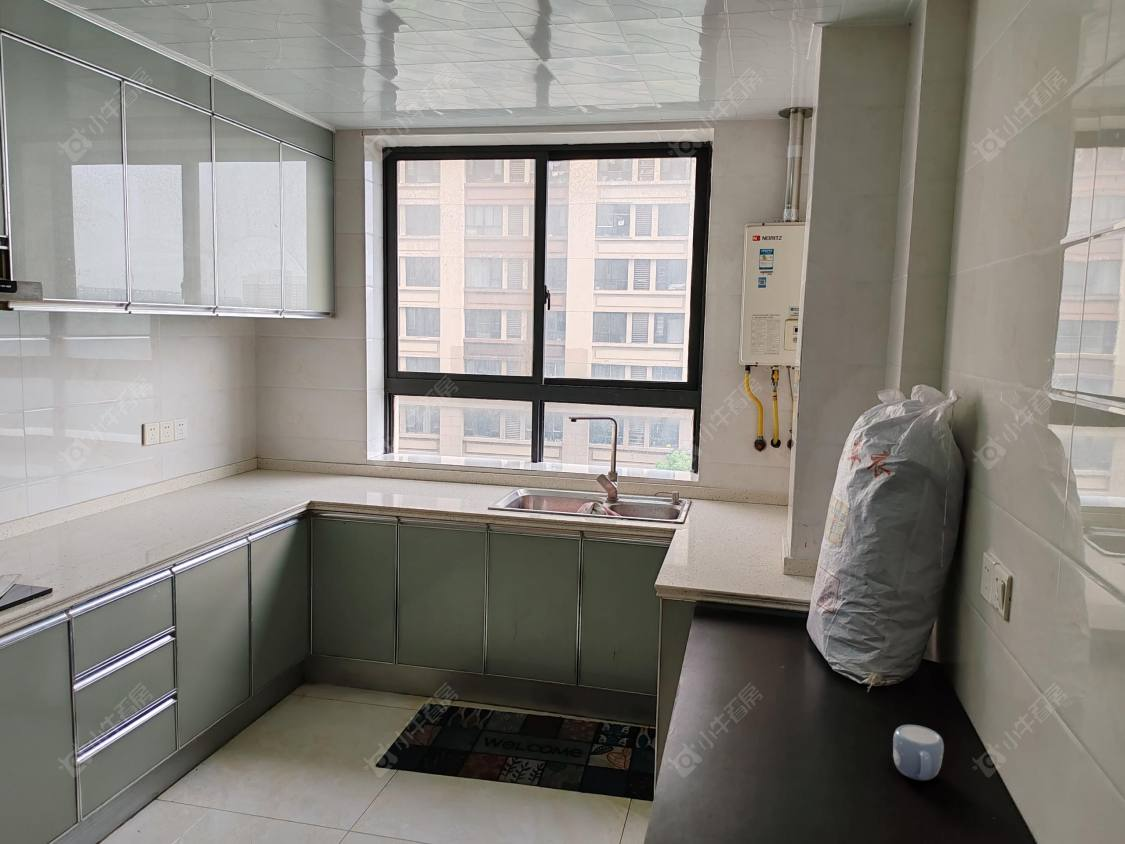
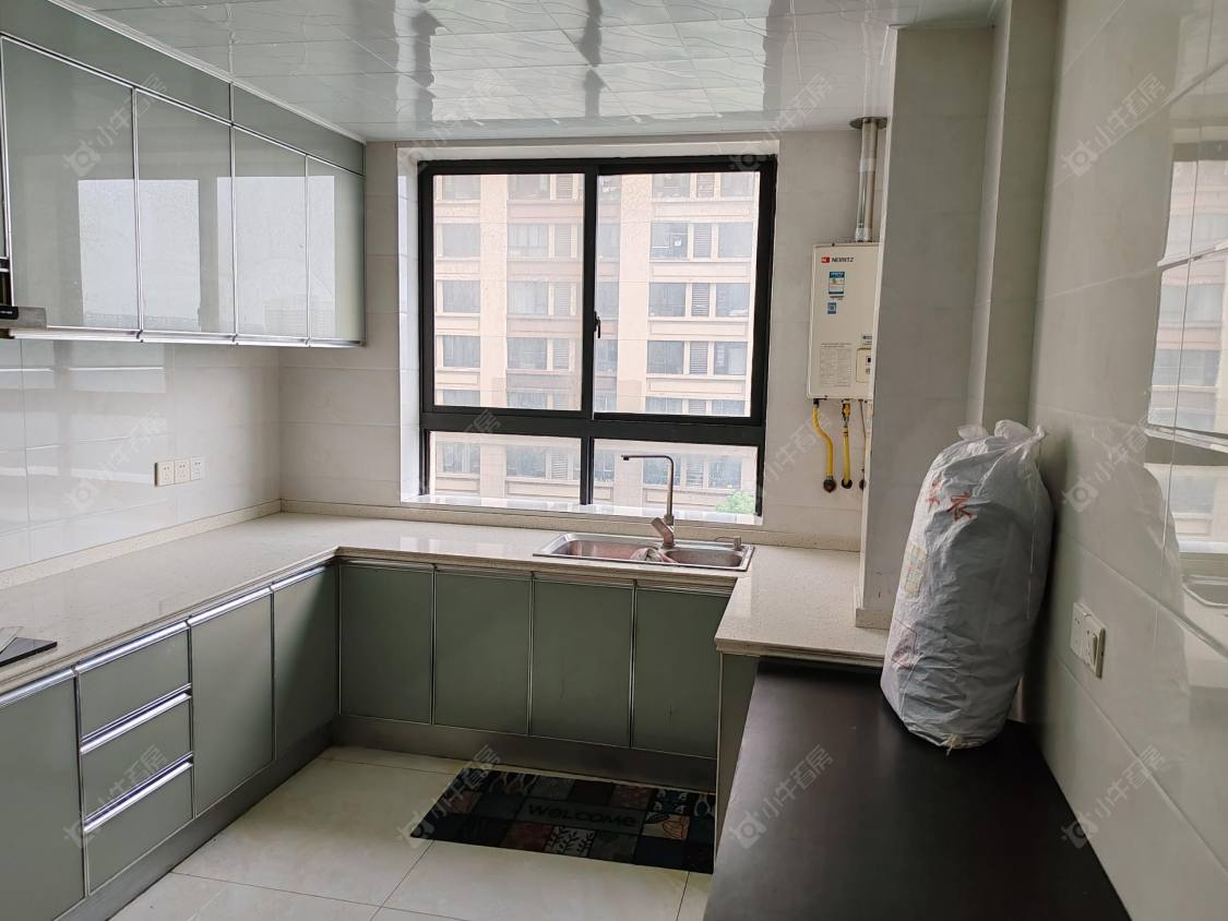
- mug [892,724,945,781]
